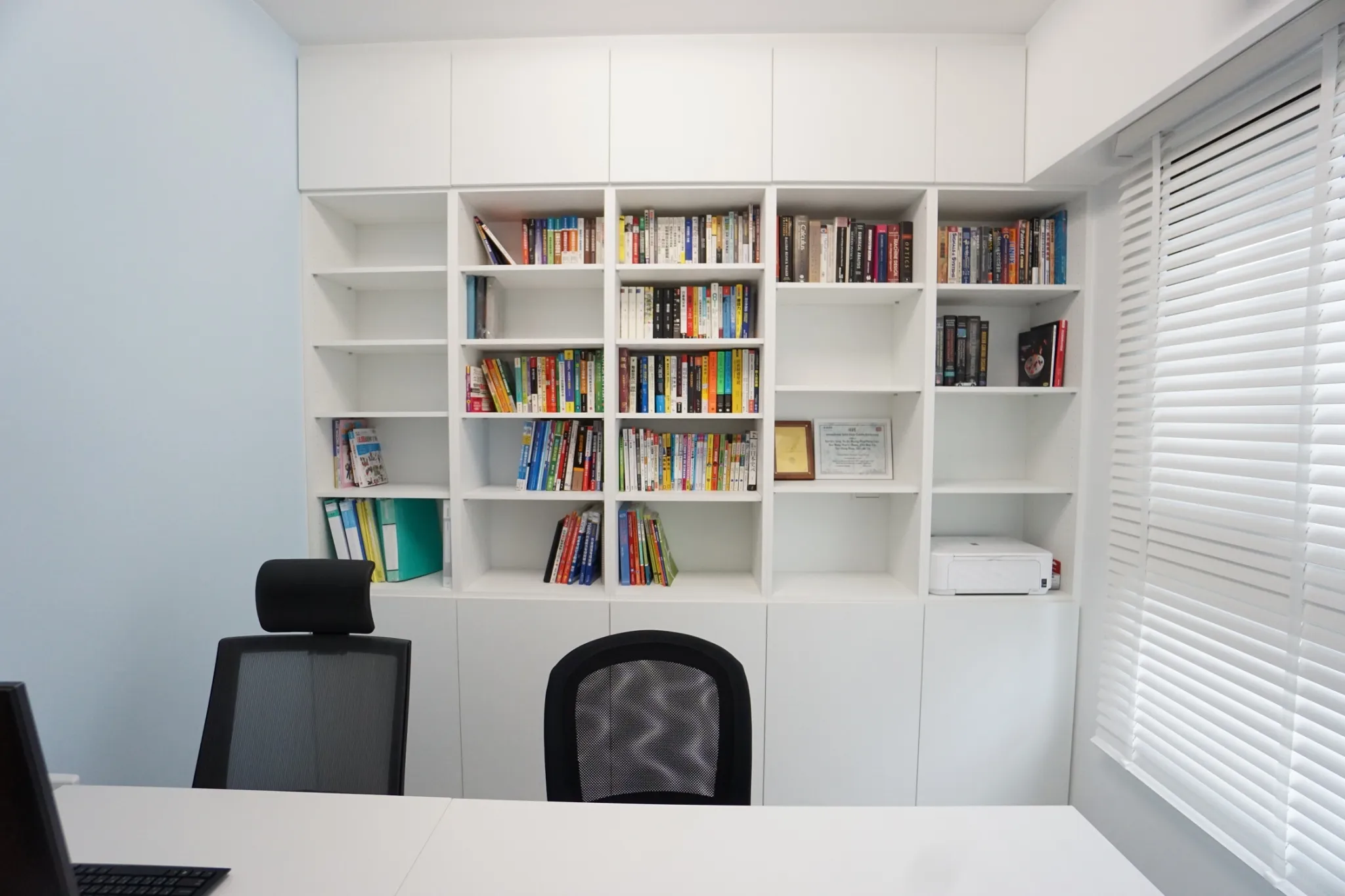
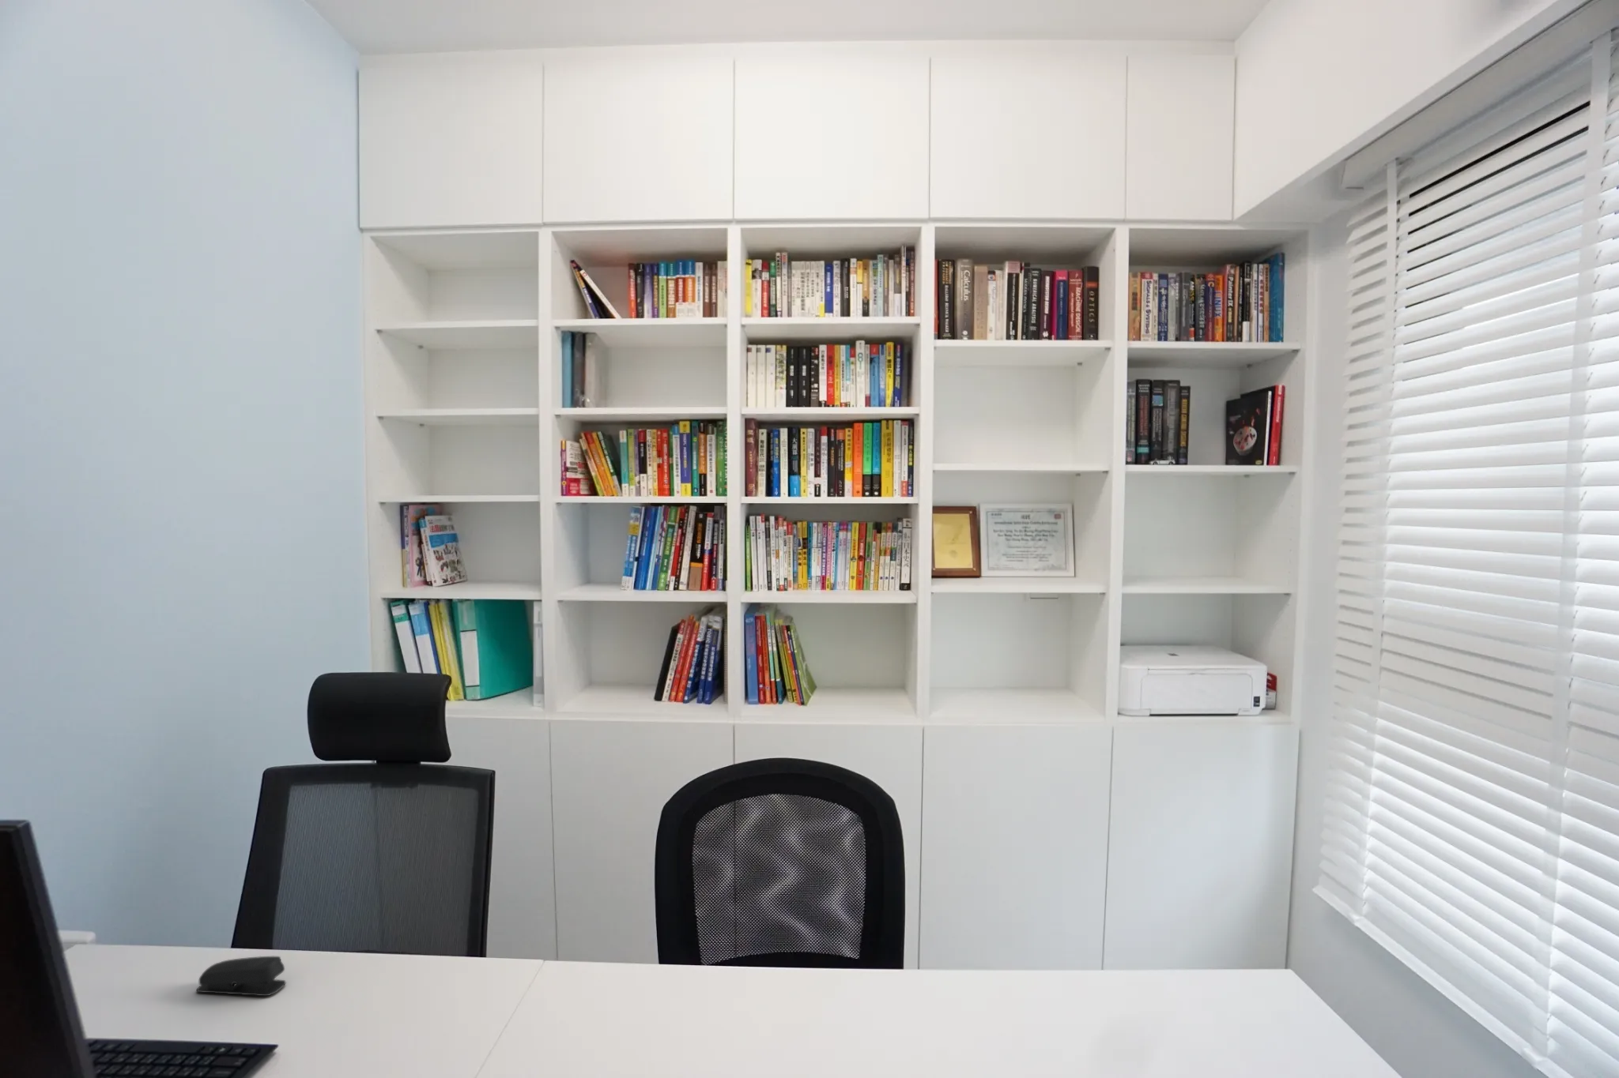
+ stapler [195,955,286,996]
